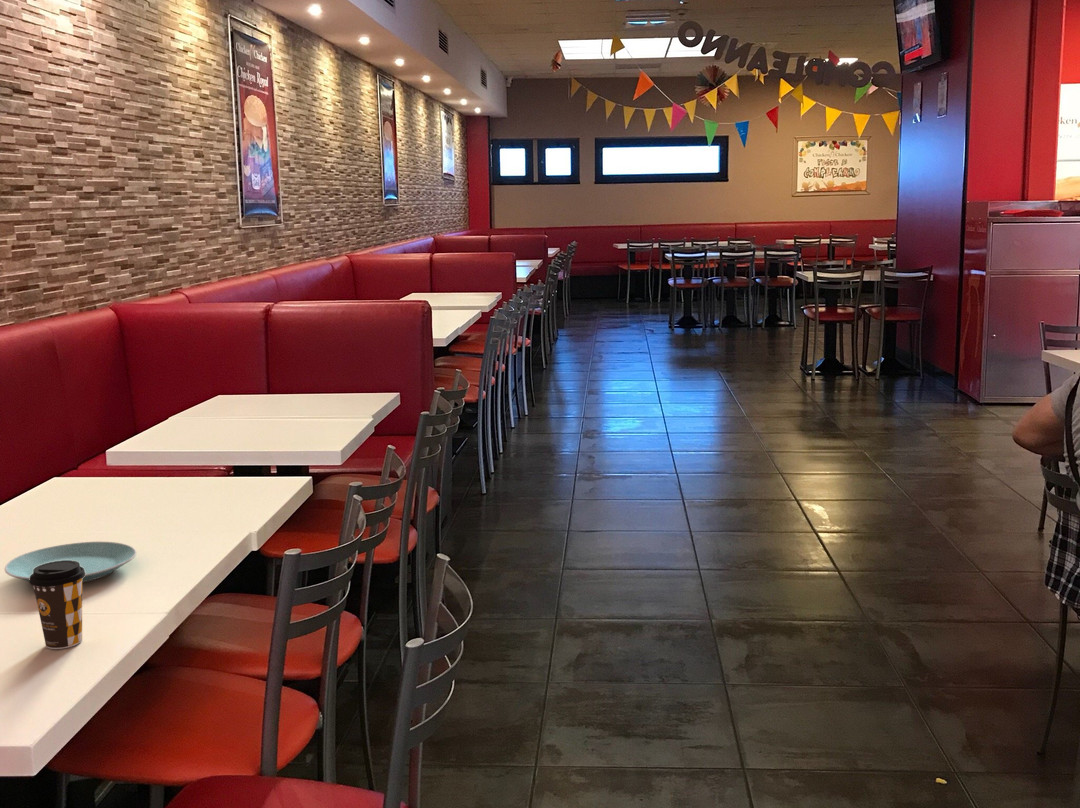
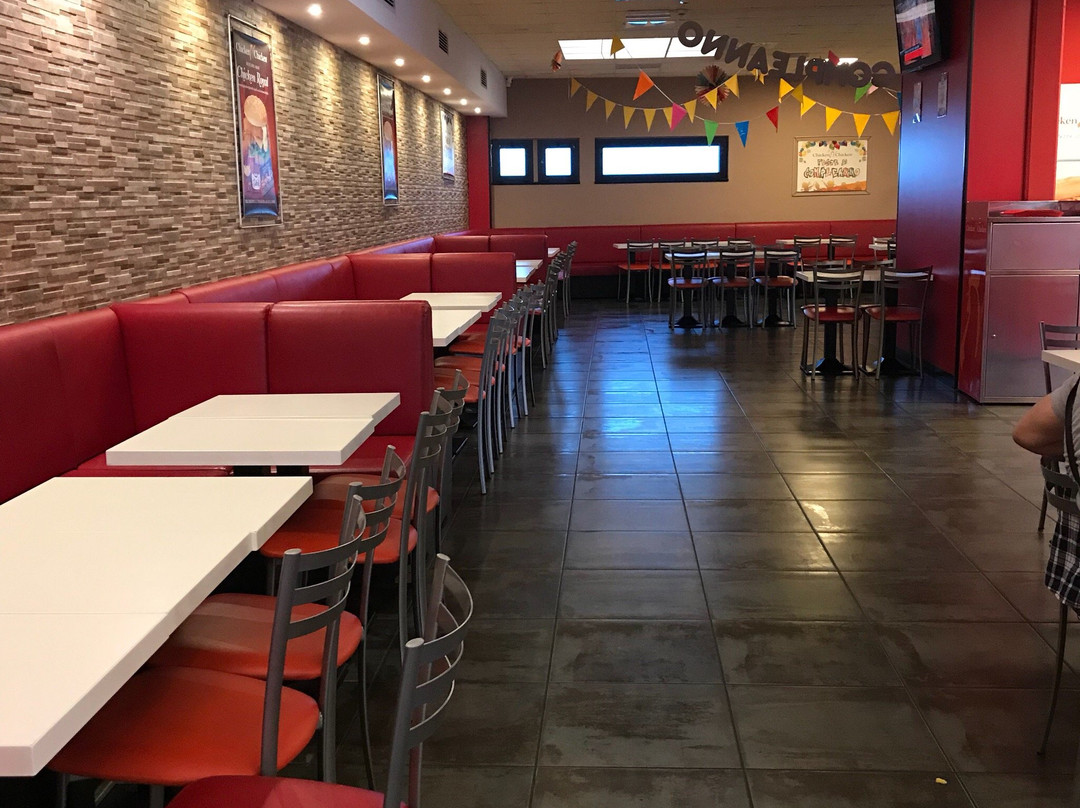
- plate [4,541,138,583]
- coffee cup [28,560,86,650]
